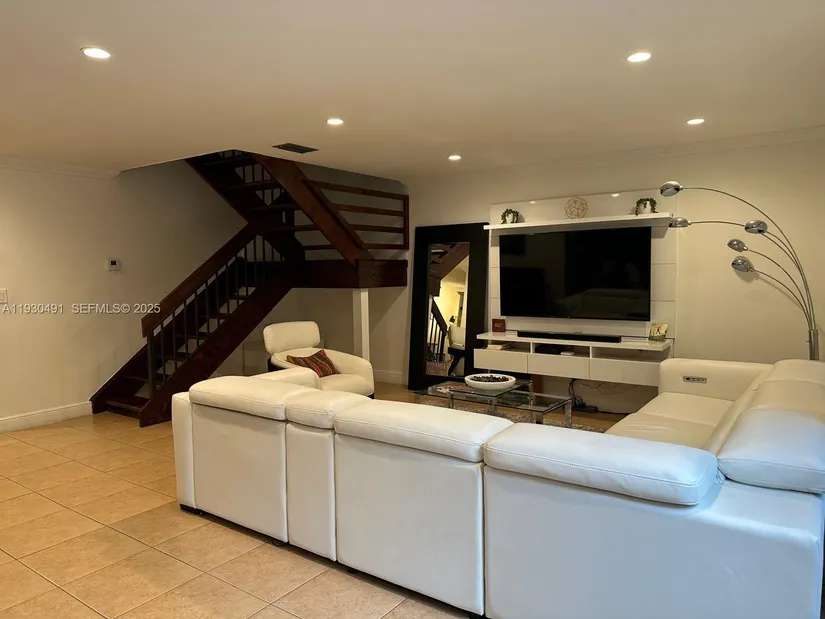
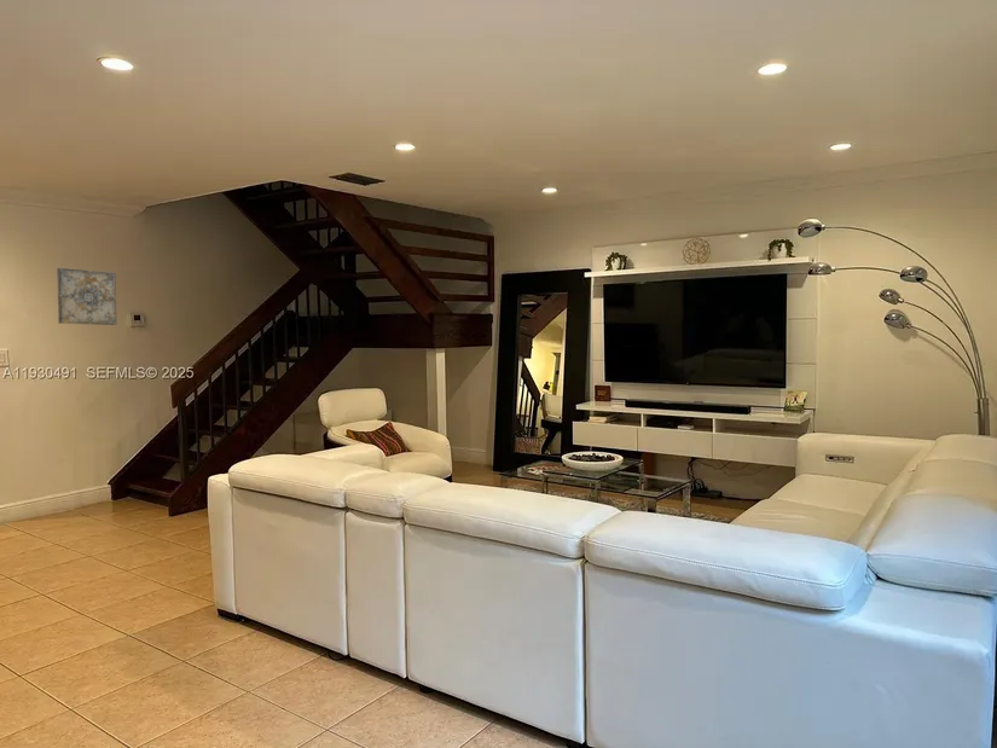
+ wall art [56,267,117,326]
